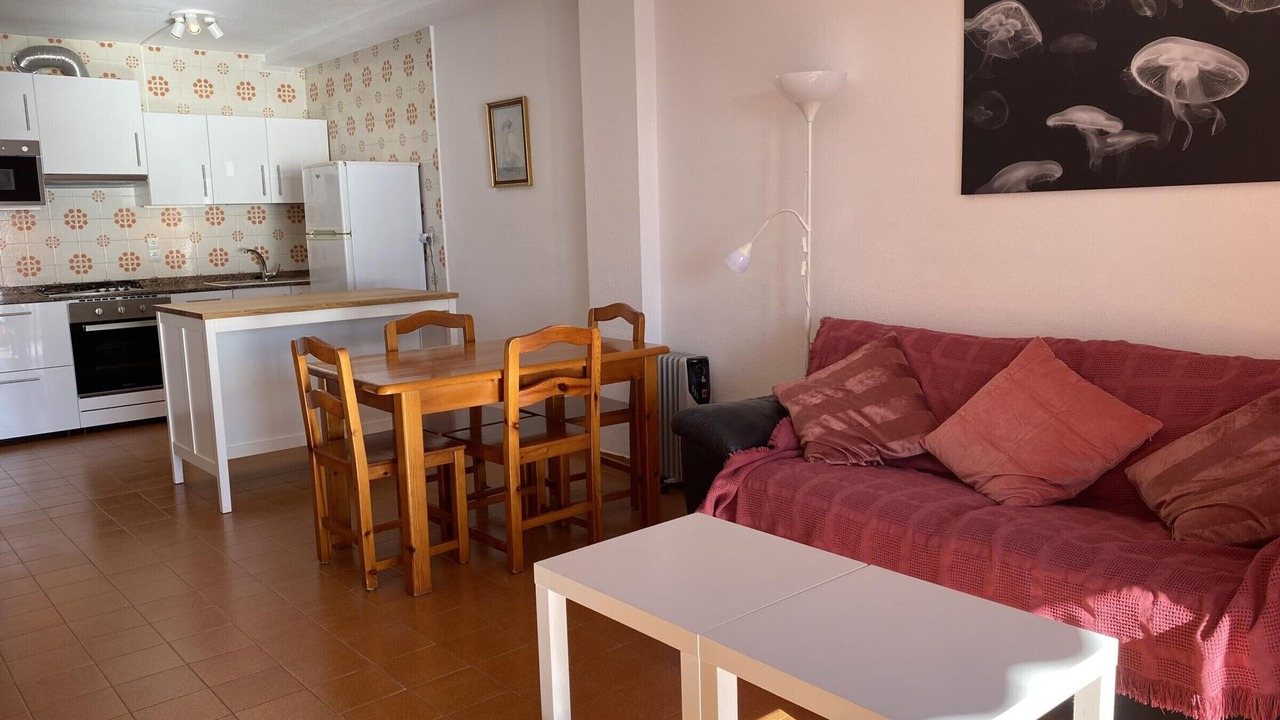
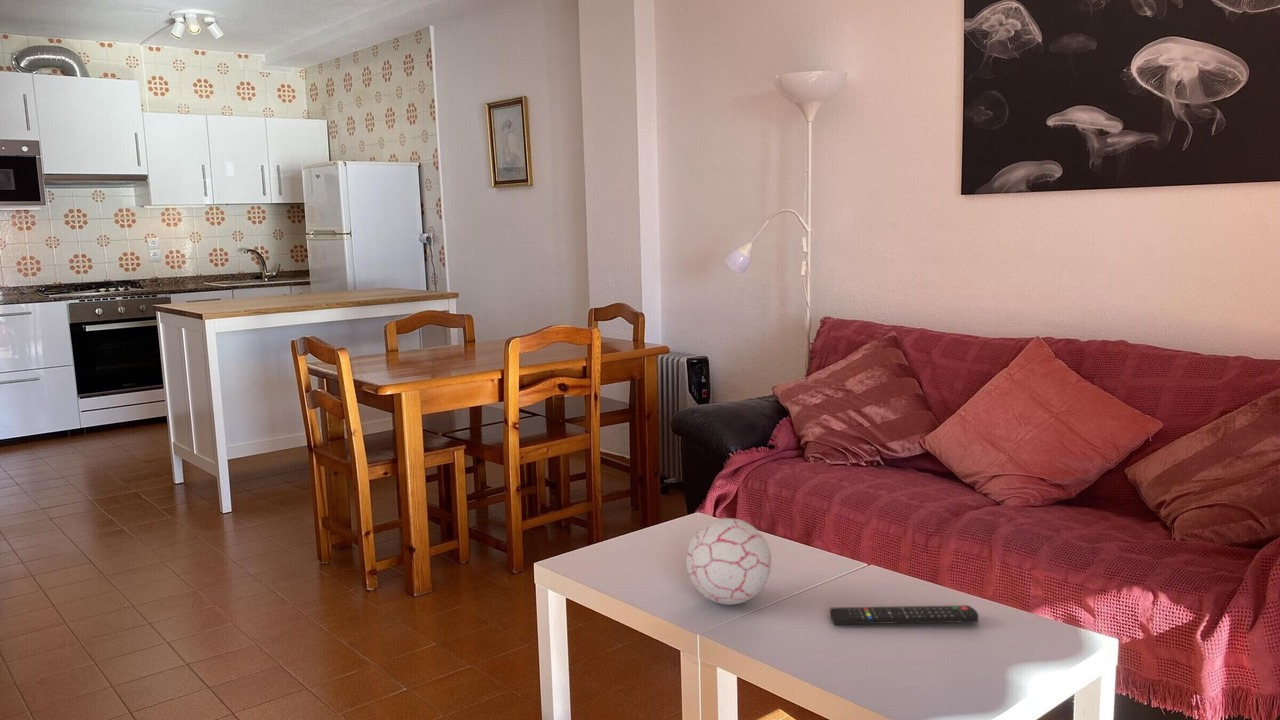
+ decorative ball [685,517,772,606]
+ remote control [829,605,980,625]
